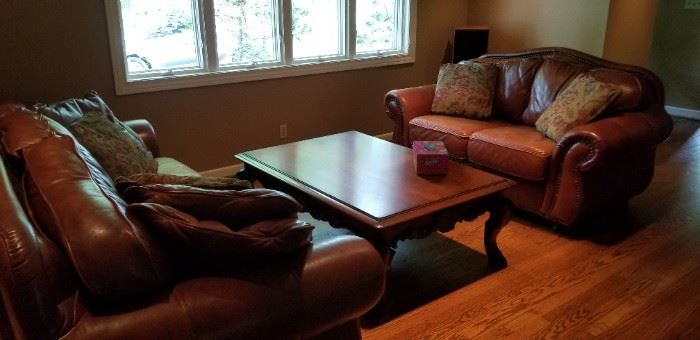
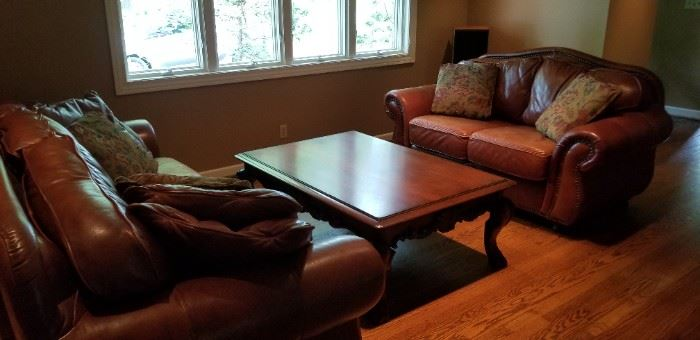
- tissue box [412,140,450,175]
